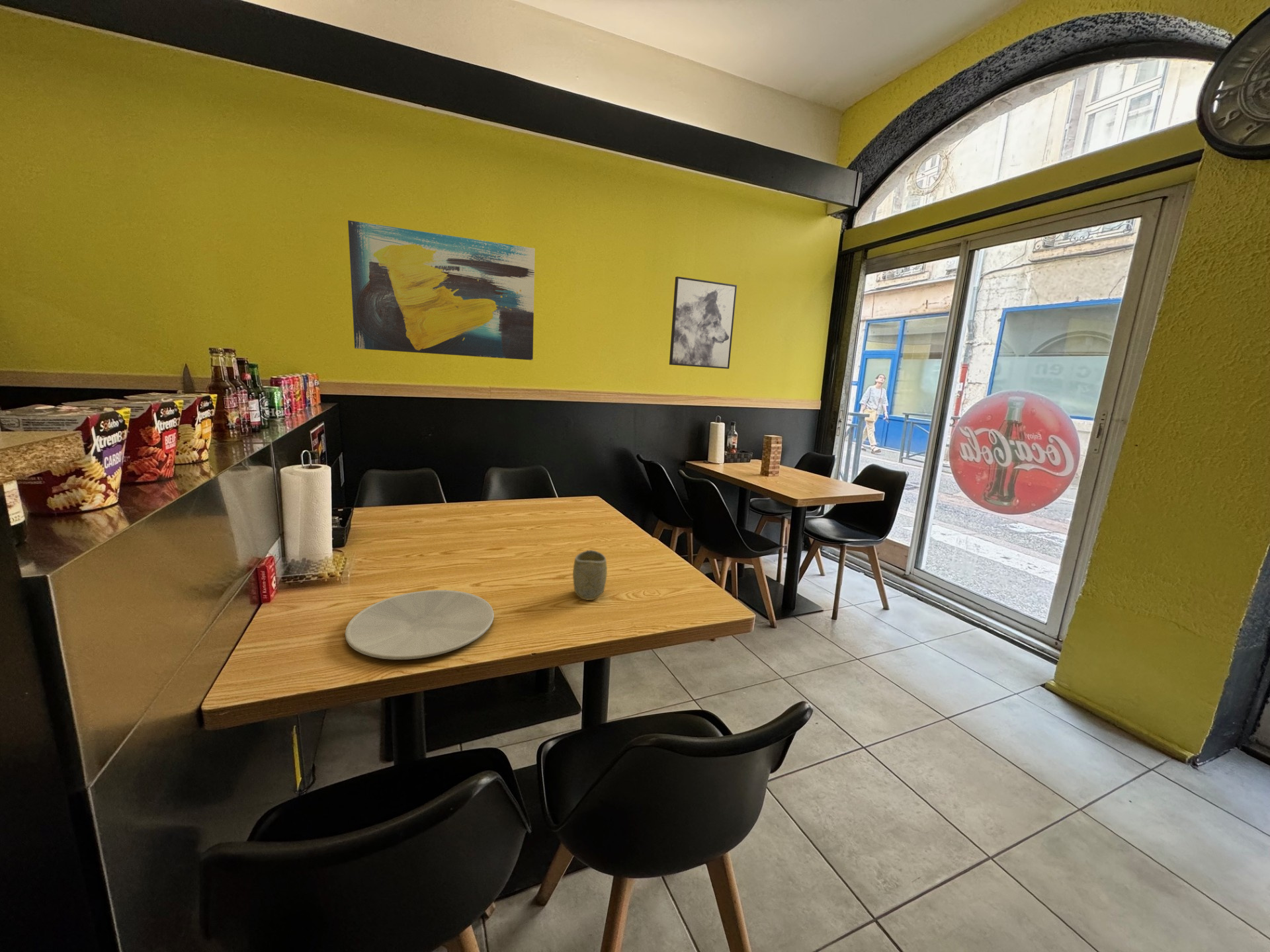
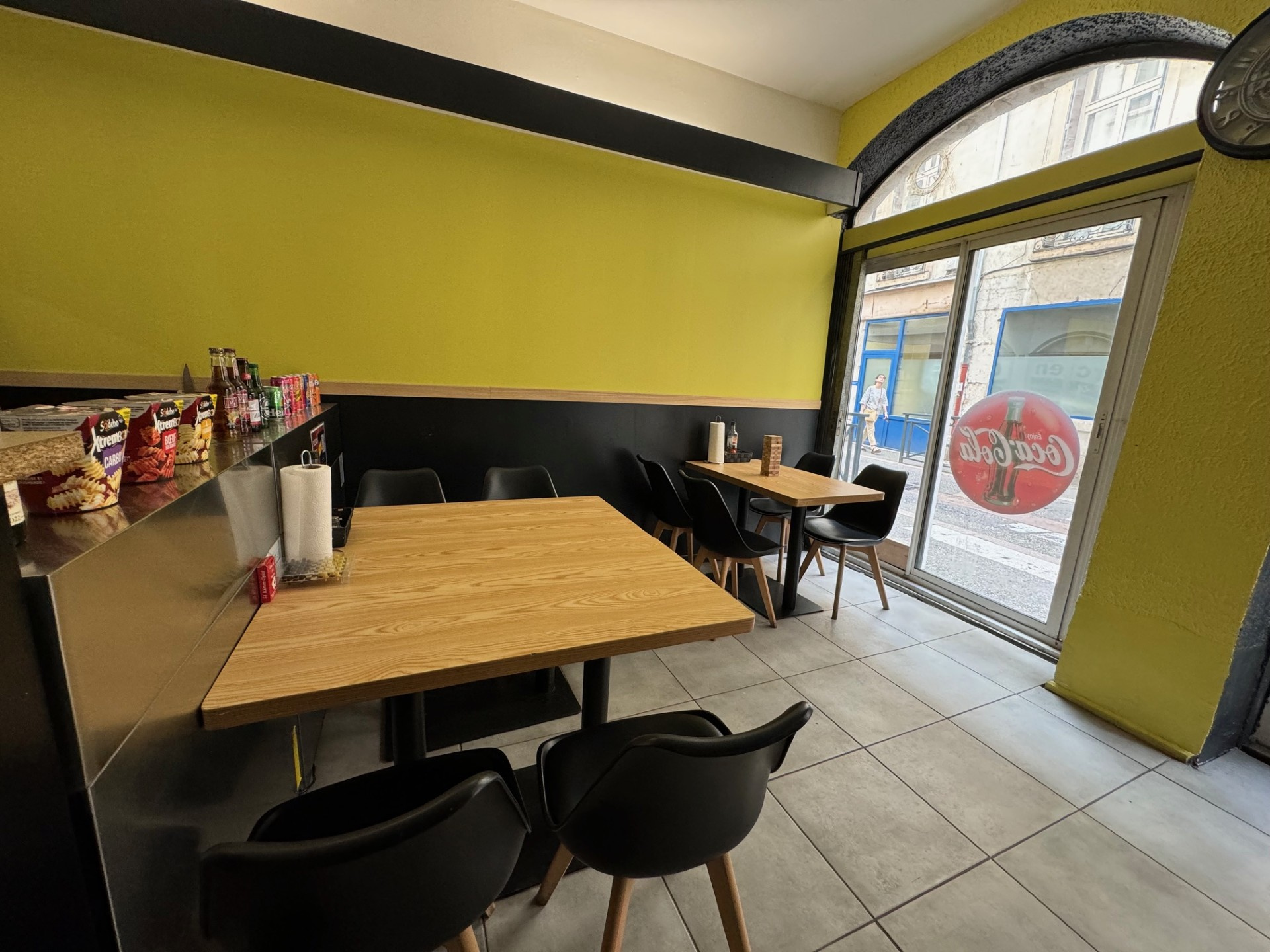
- plate [345,590,495,660]
- wall art [669,276,738,370]
- wall art [347,219,535,361]
- cup [572,549,608,601]
